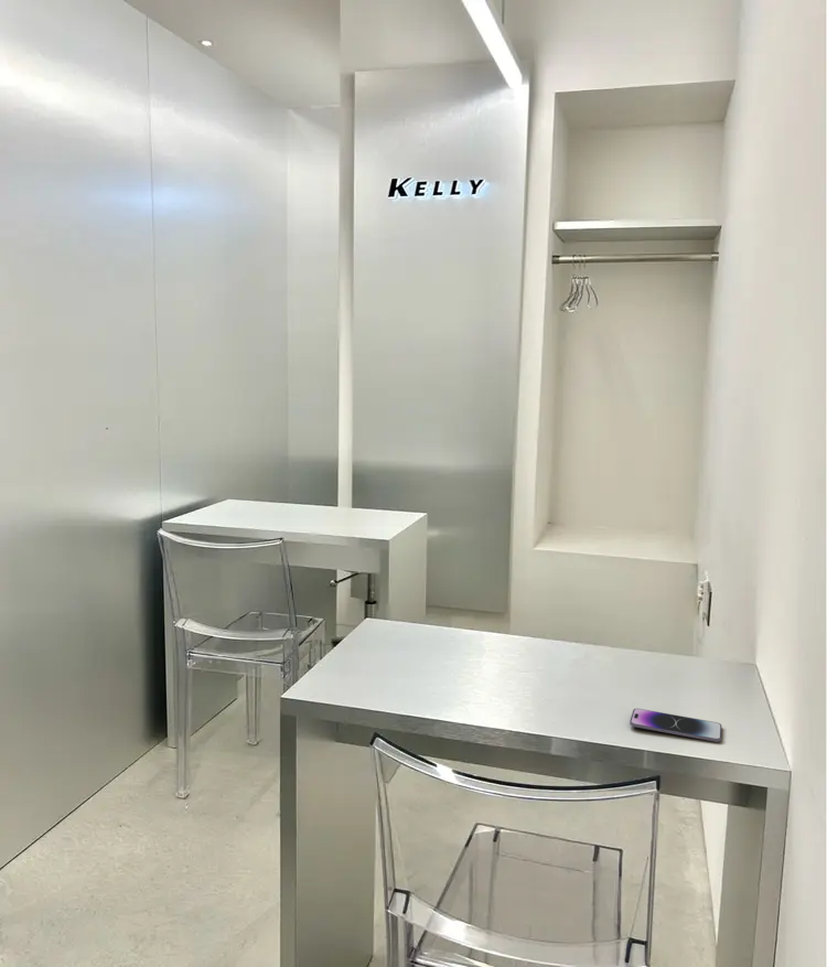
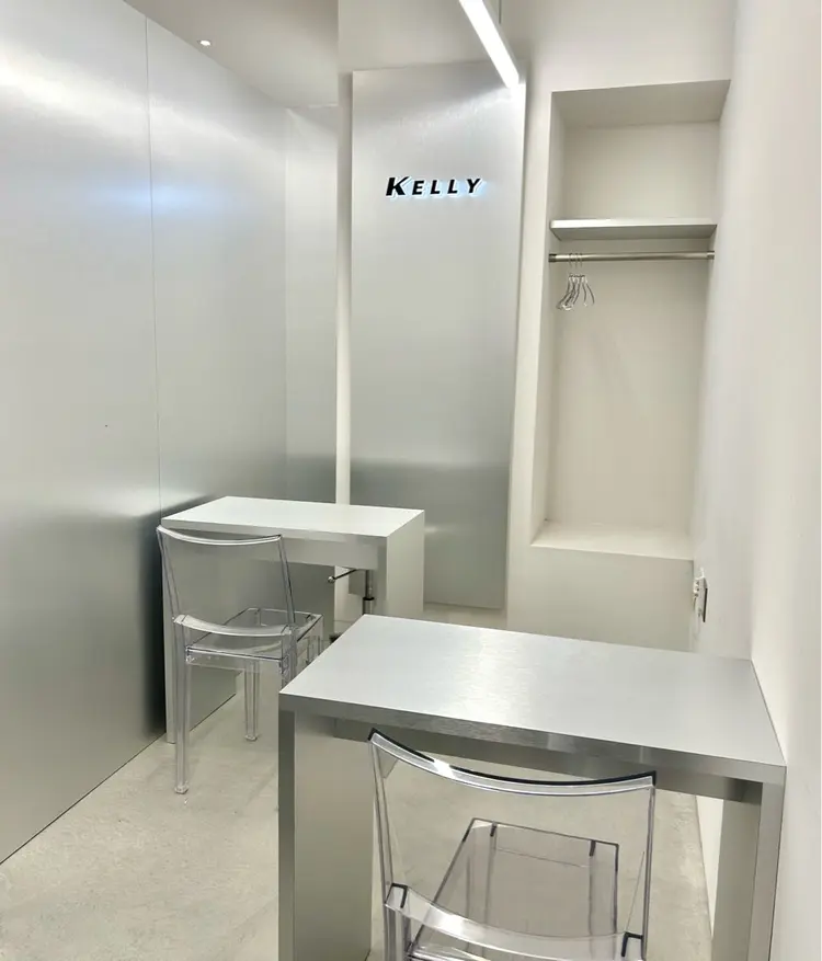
- smartphone [629,708,722,743]
